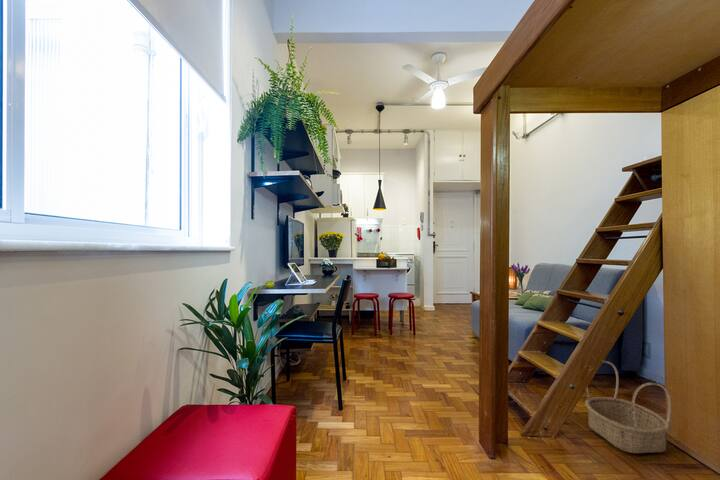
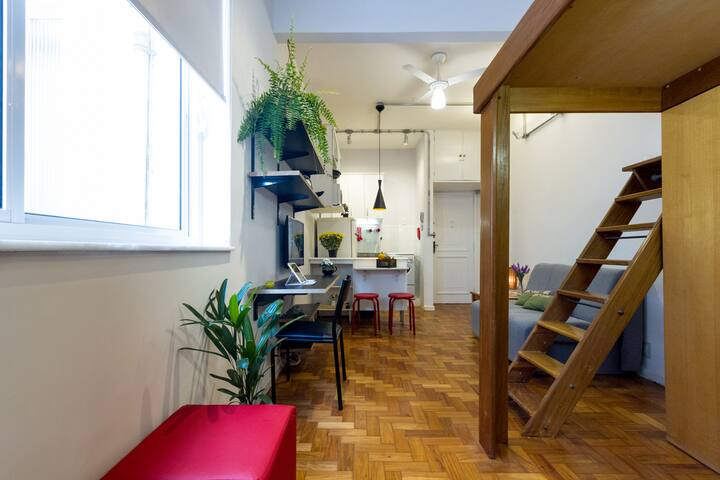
- basket [584,360,672,454]
